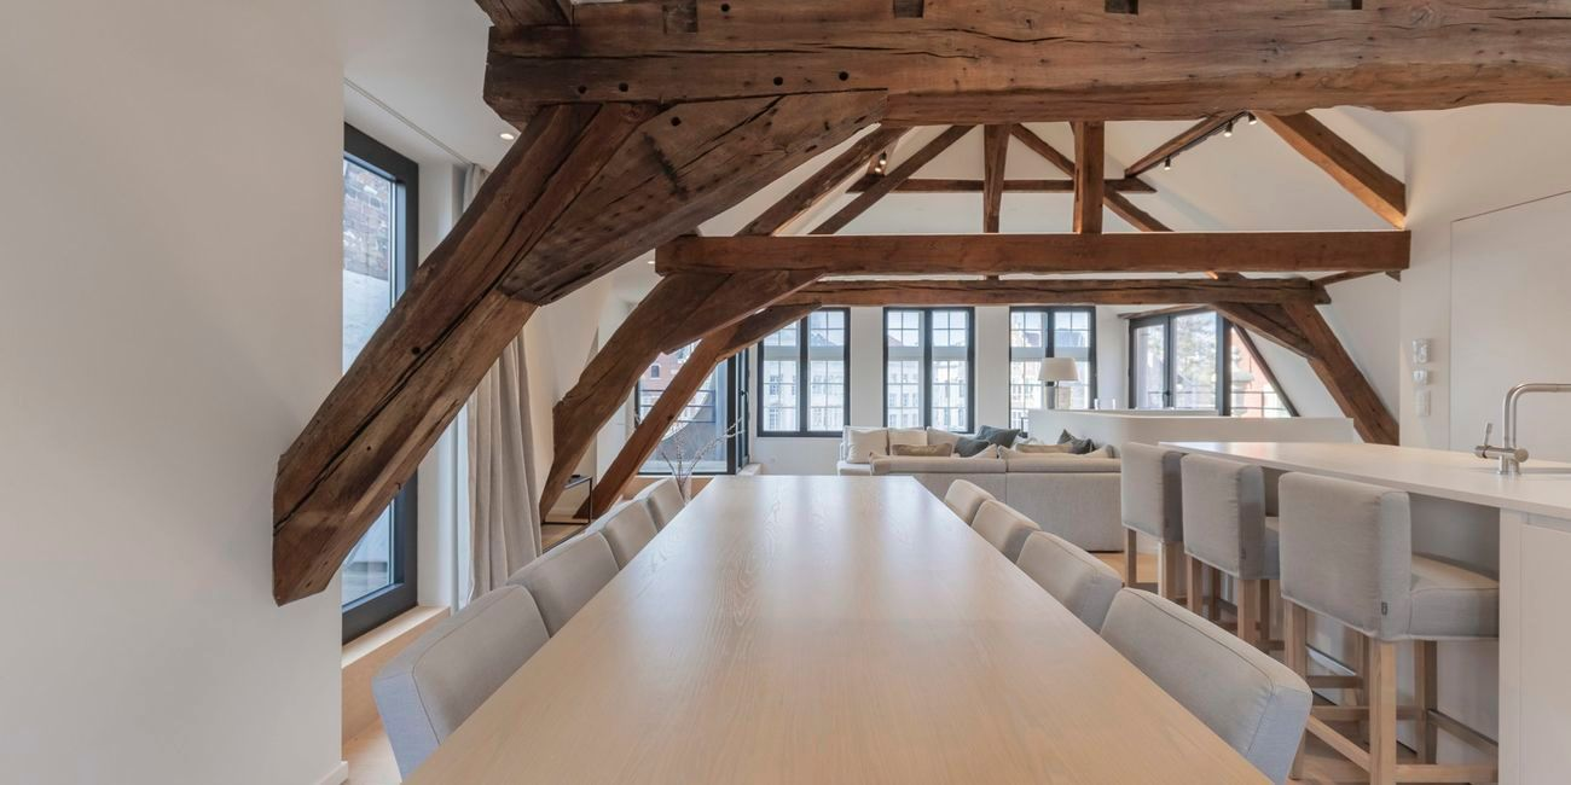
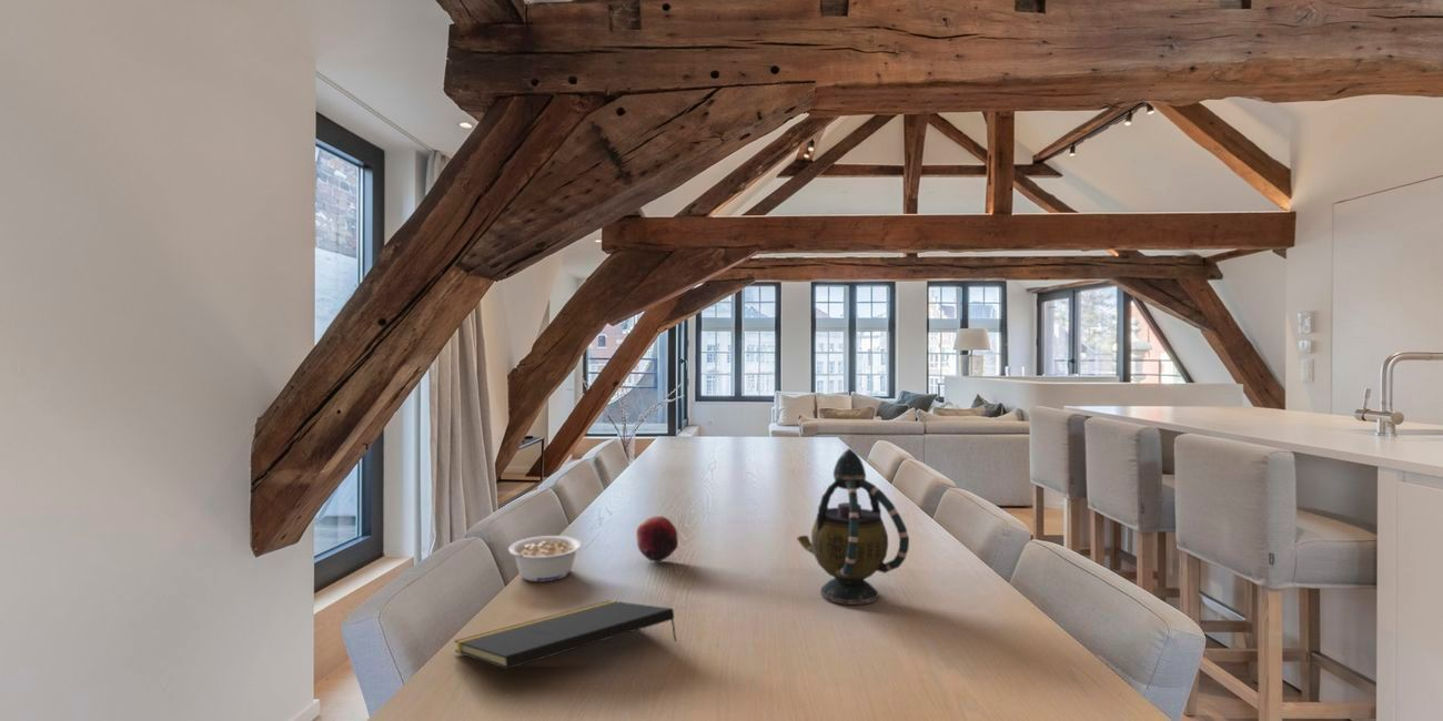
+ notepad [453,599,678,670]
+ teapot [796,447,910,606]
+ legume [508,535,583,582]
+ fruit [635,515,679,563]
